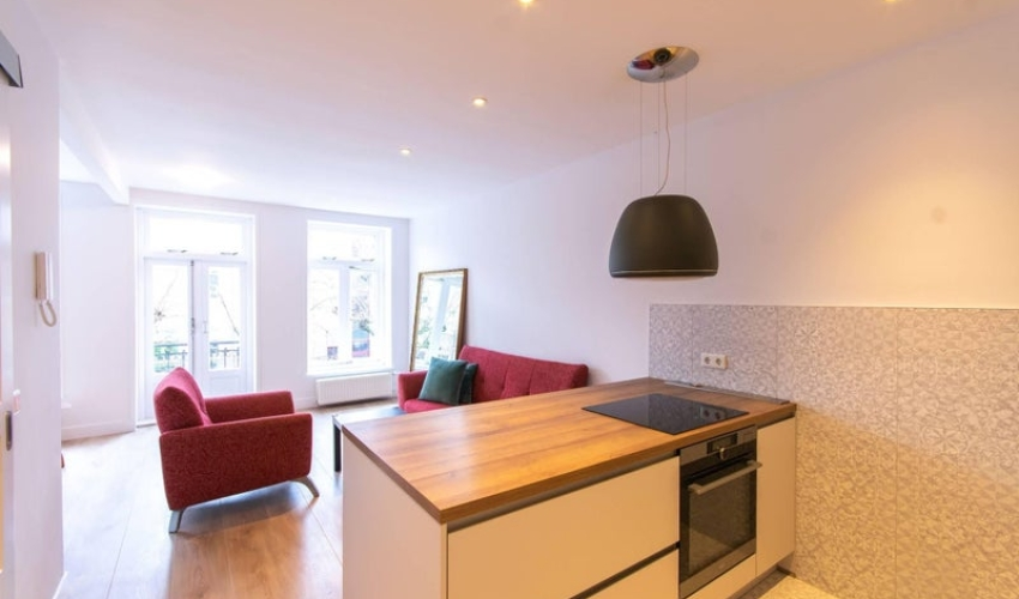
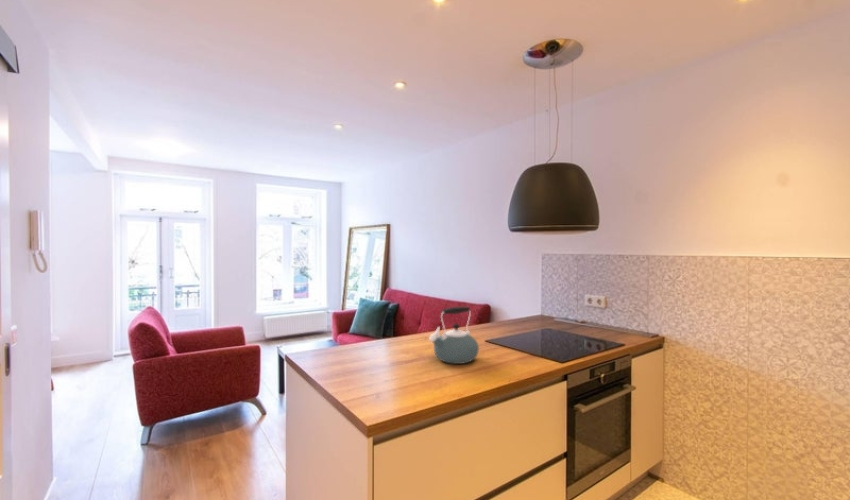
+ kettle [428,306,480,365]
